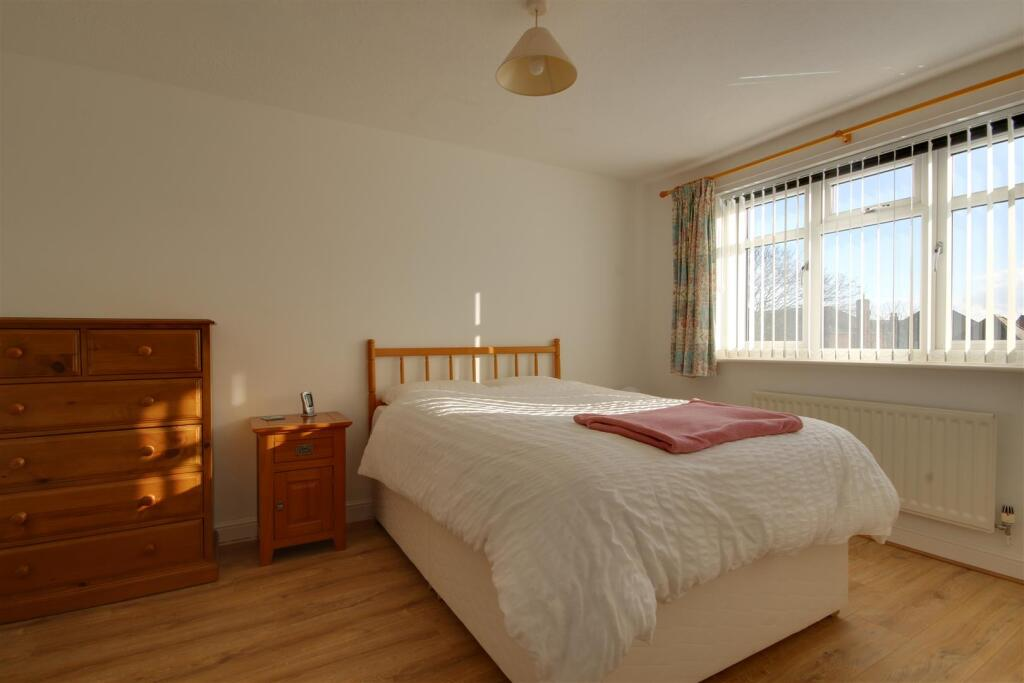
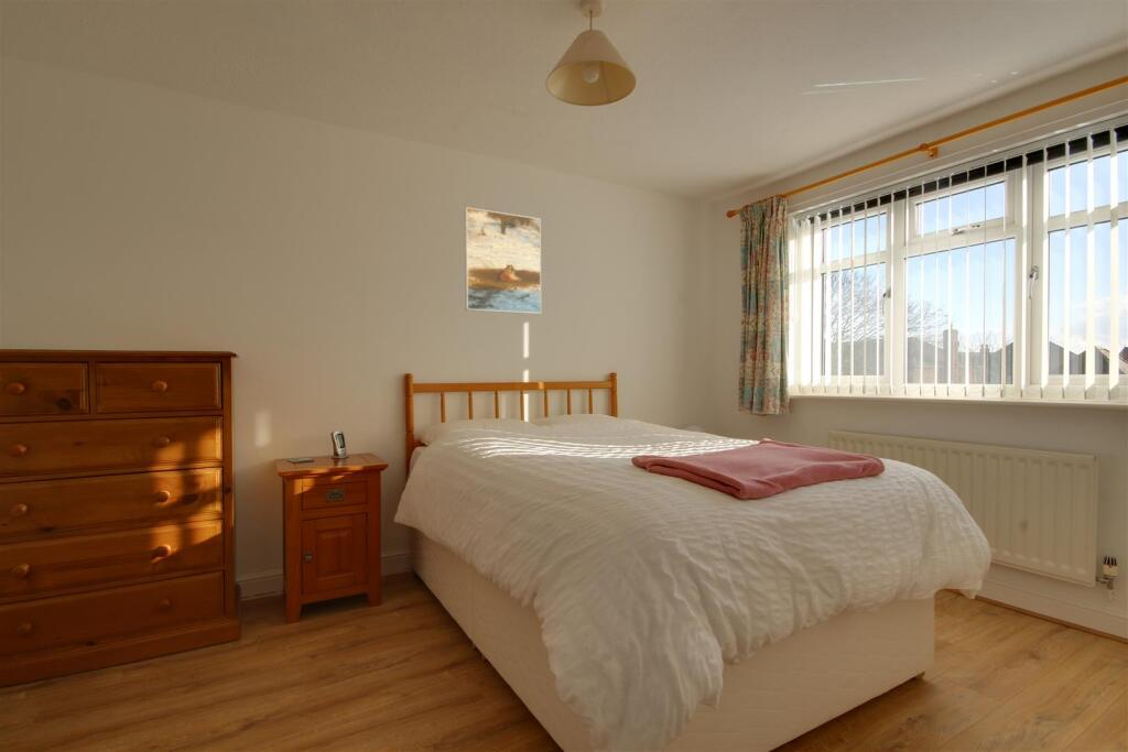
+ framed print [464,206,542,315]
